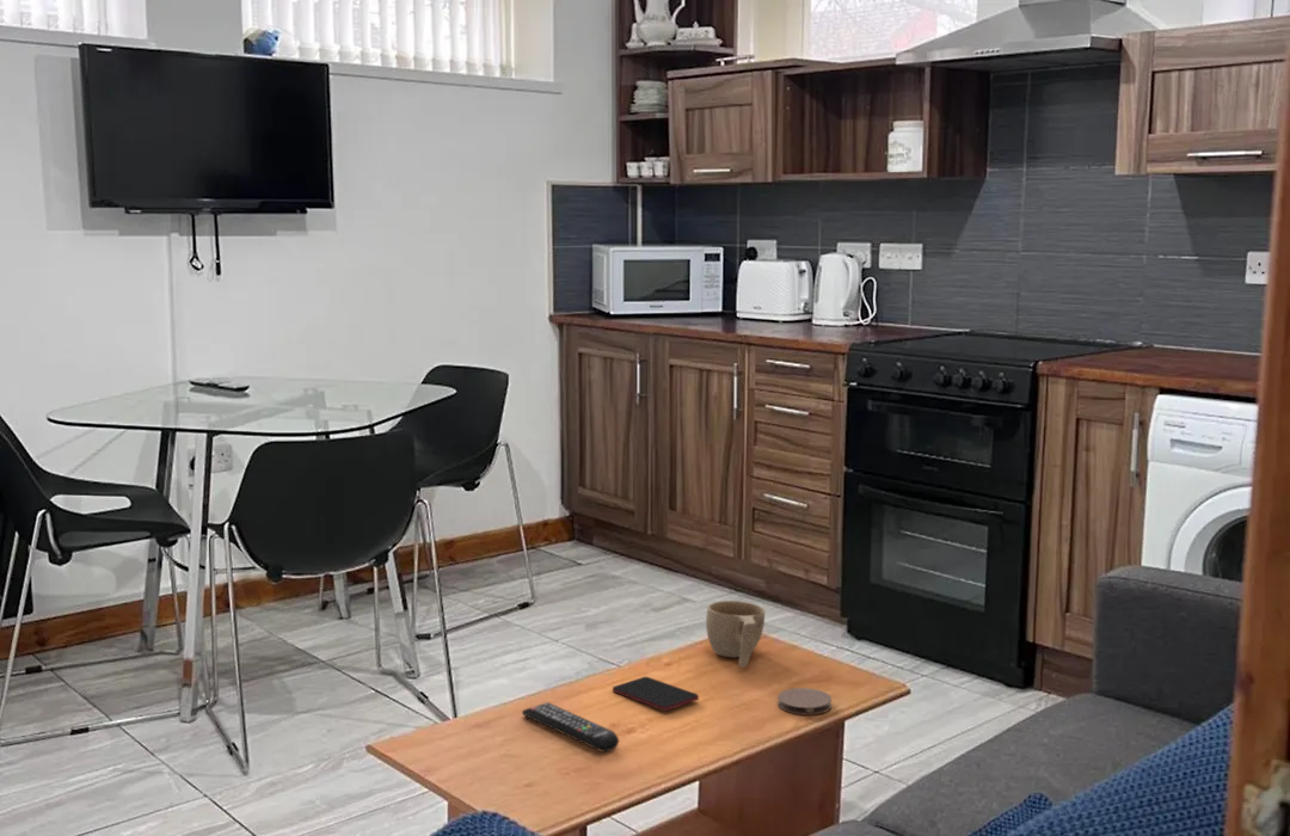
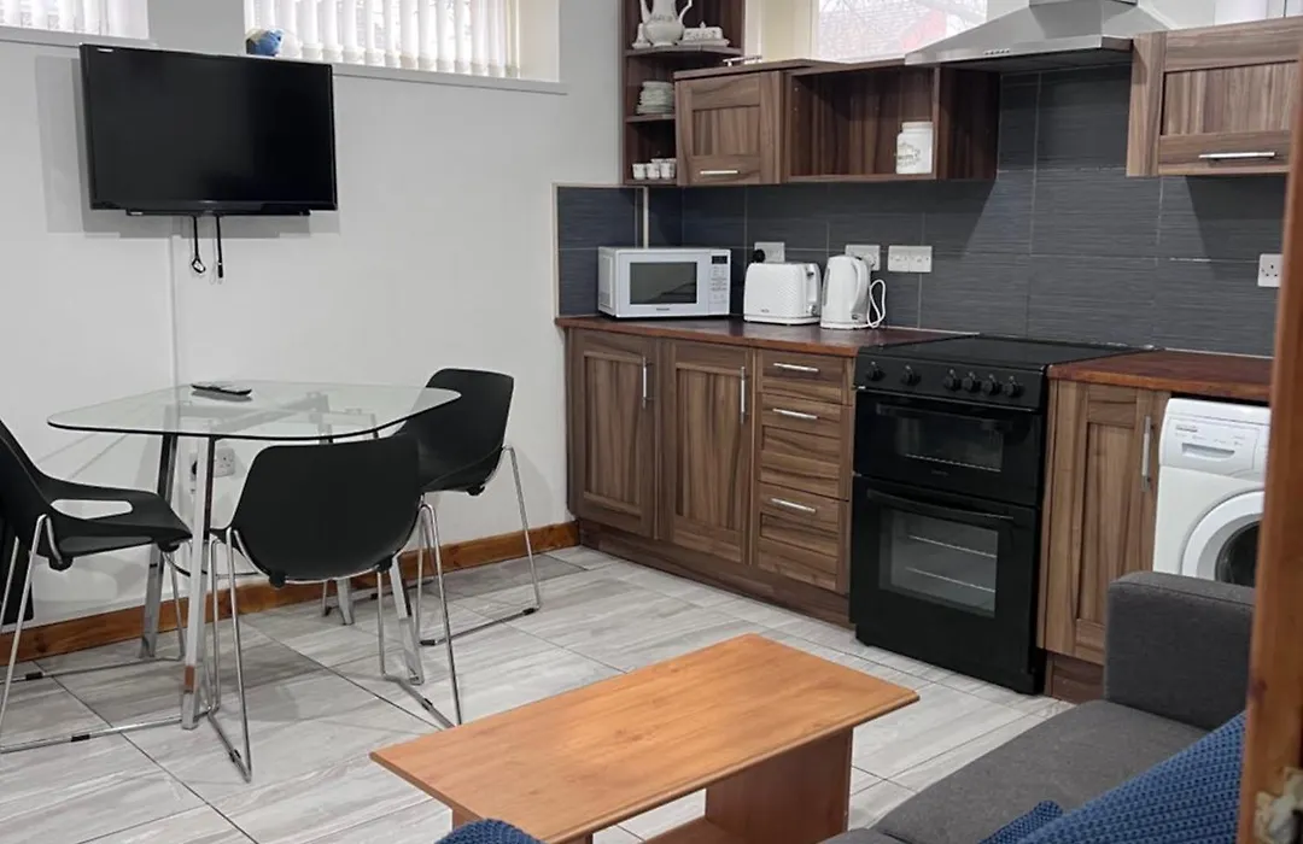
- coaster [776,687,833,715]
- remote control [521,701,620,754]
- cup [705,600,766,669]
- smartphone [612,676,700,712]
